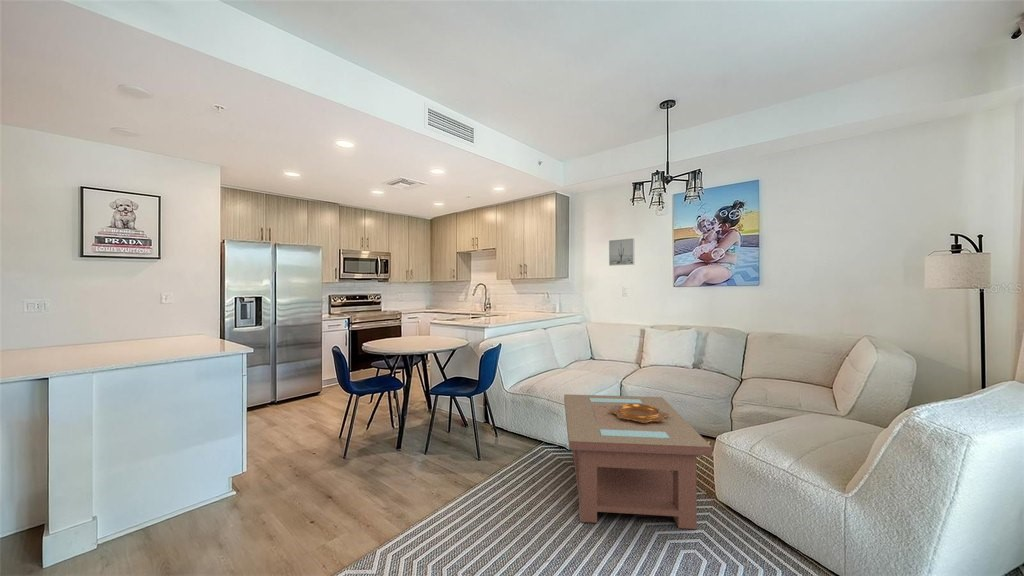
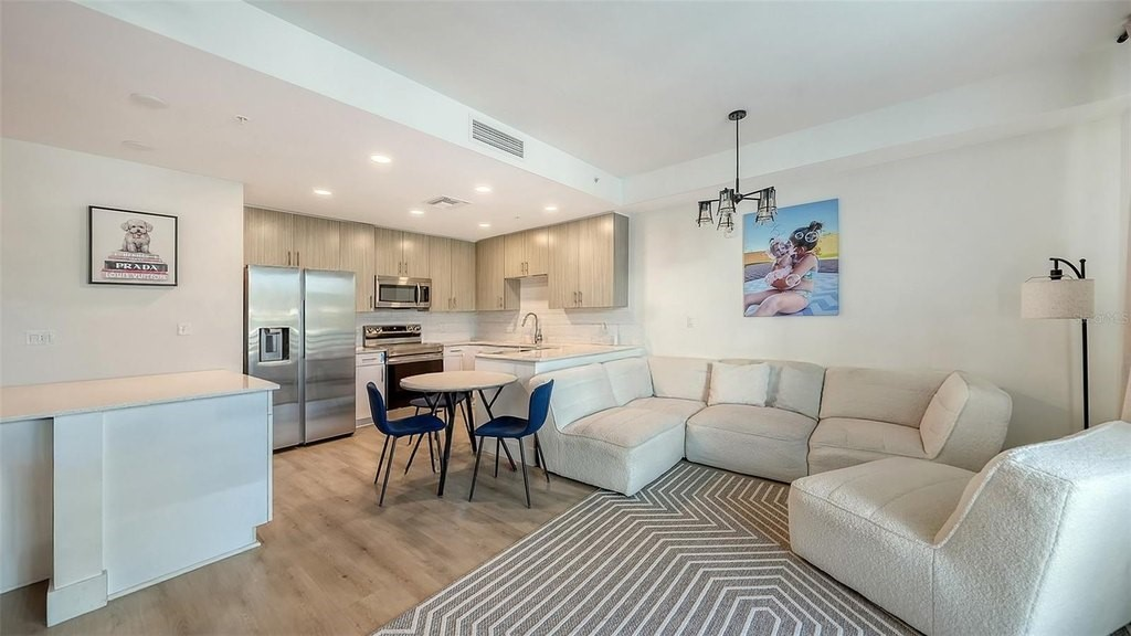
- wall art [608,237,636,267]
- decorative bowl [609,404,669,423]
- coffee table [563,393,713,530]
